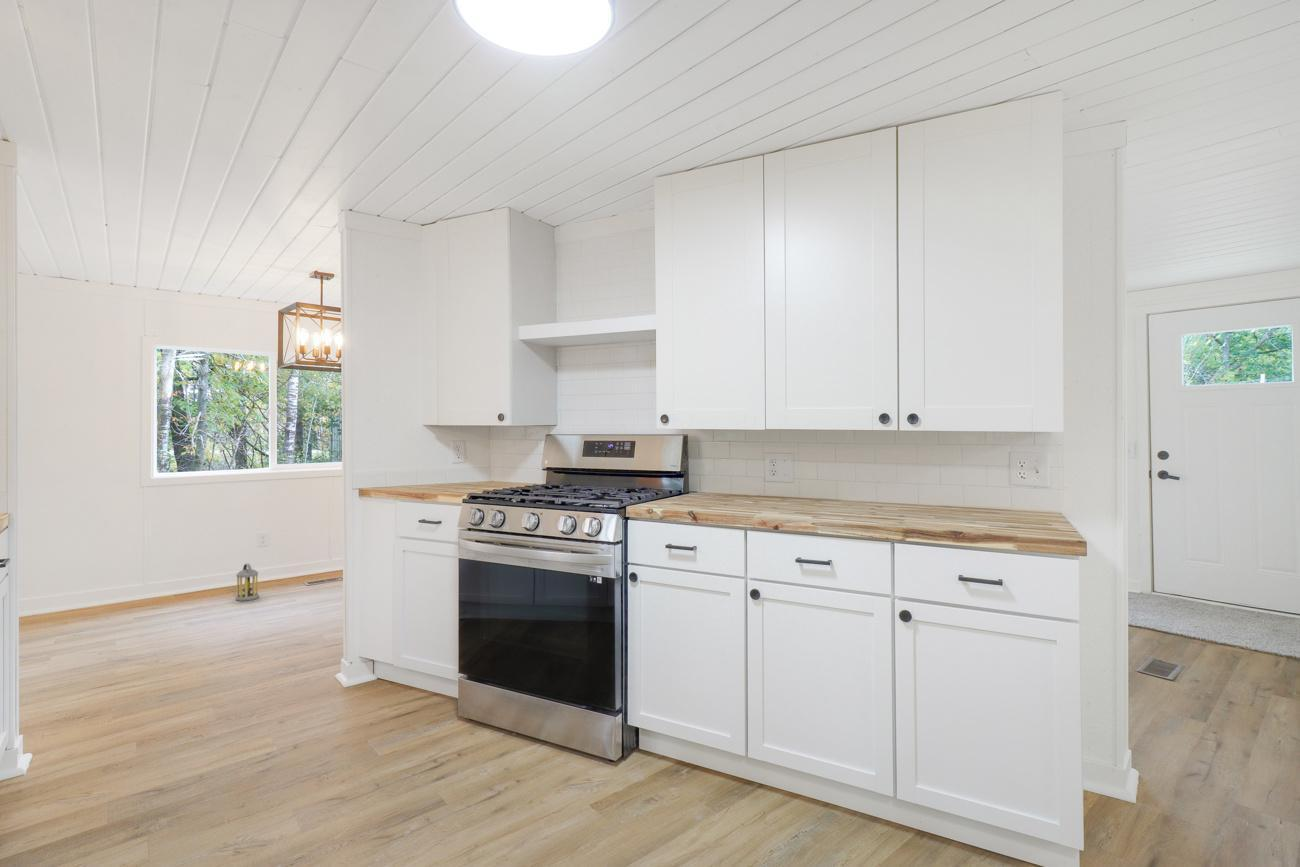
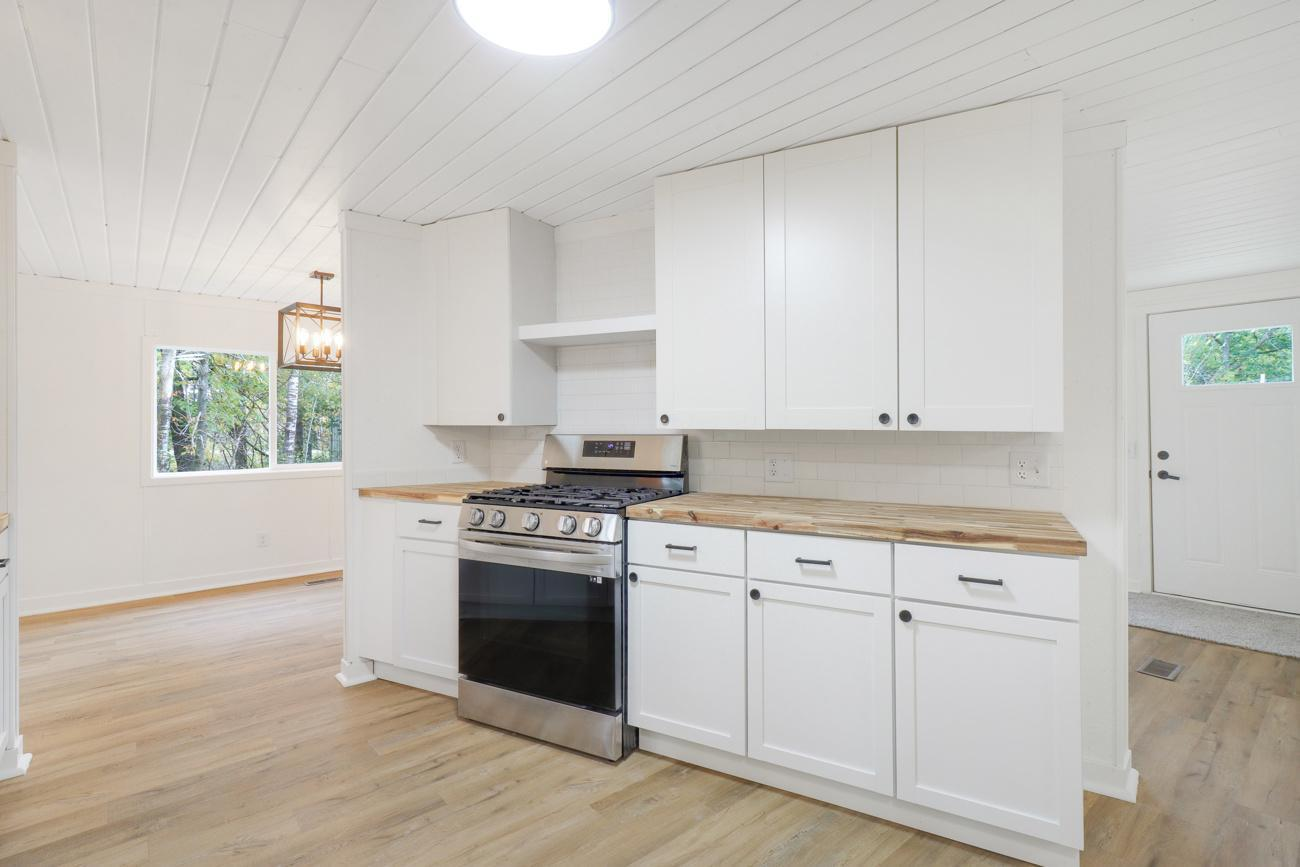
- lantern [235,562,260,602]
